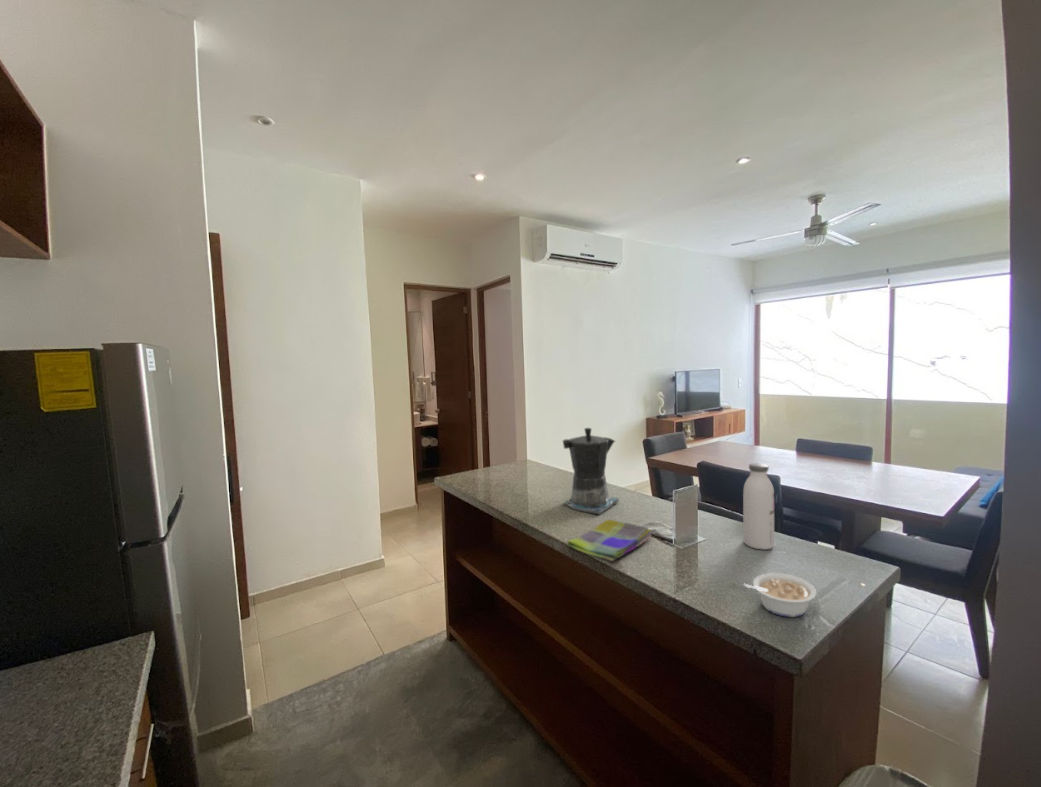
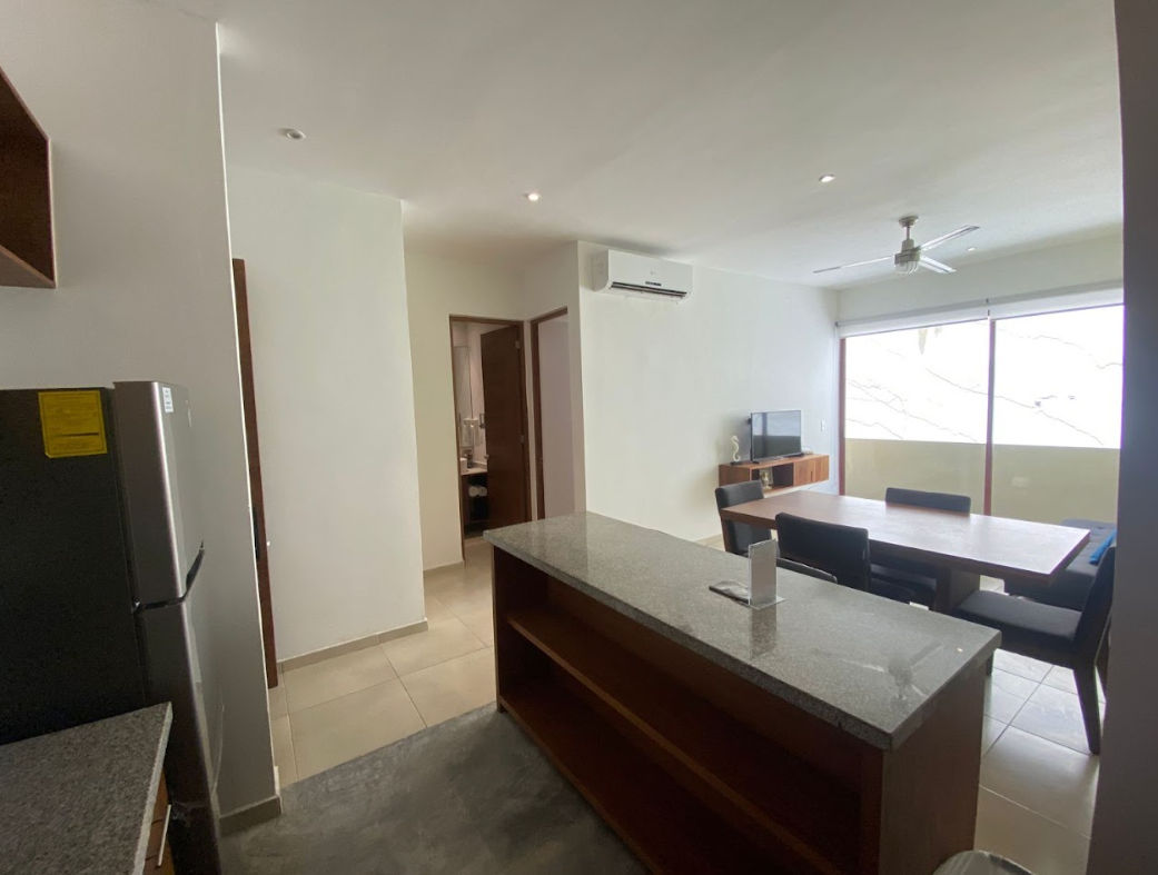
- water bottle [742,462,775,550]
- dish towel [566,519,653,562]
- coffee maker [560,427,620,515]
- legume [743,572,817,618]
